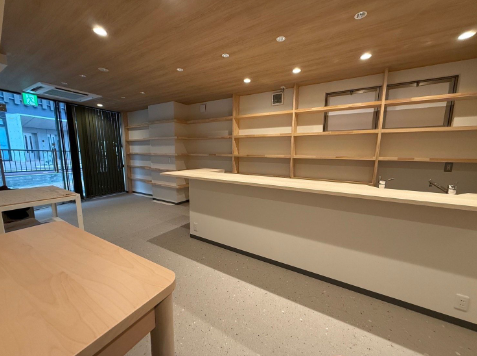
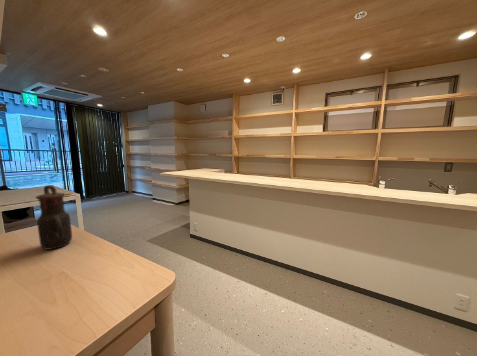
+ teapot [35,184,73,251]
